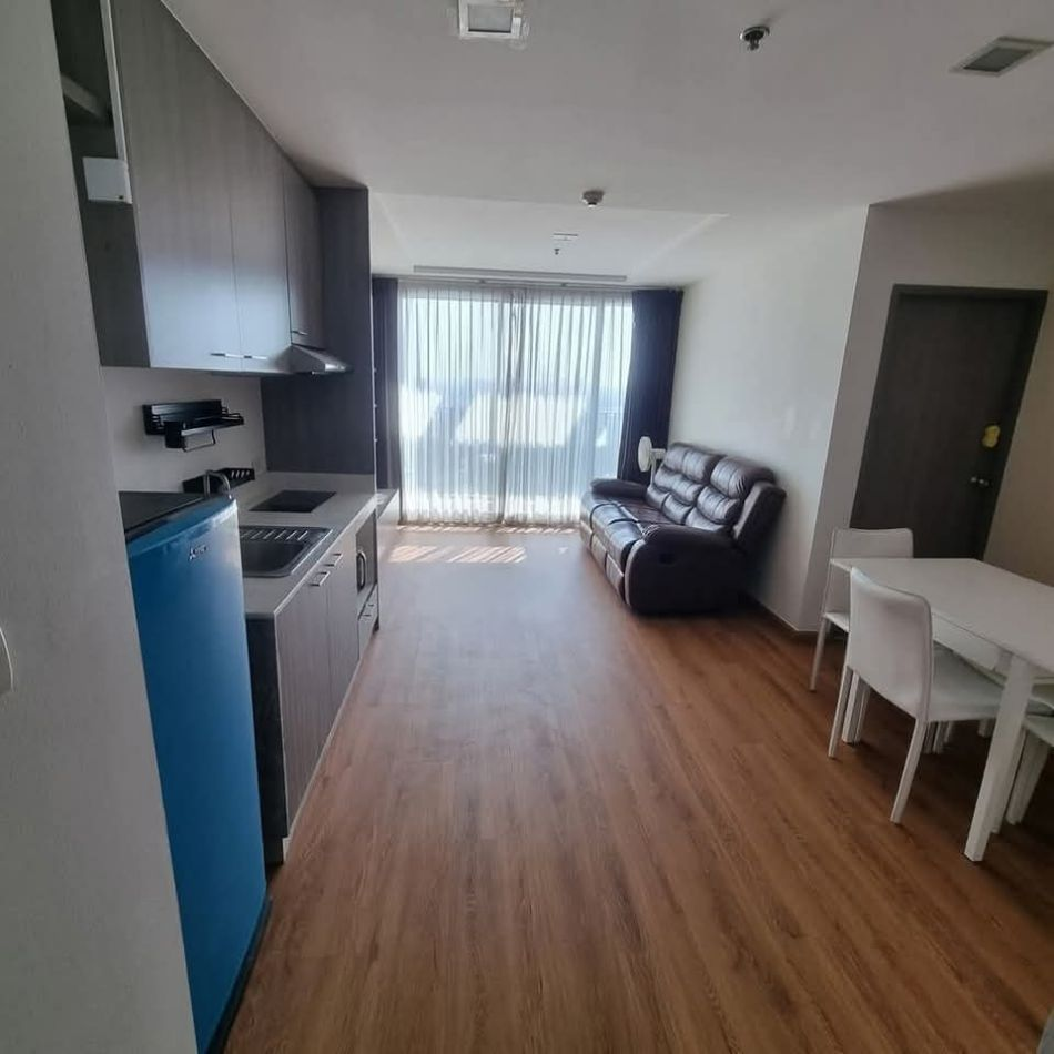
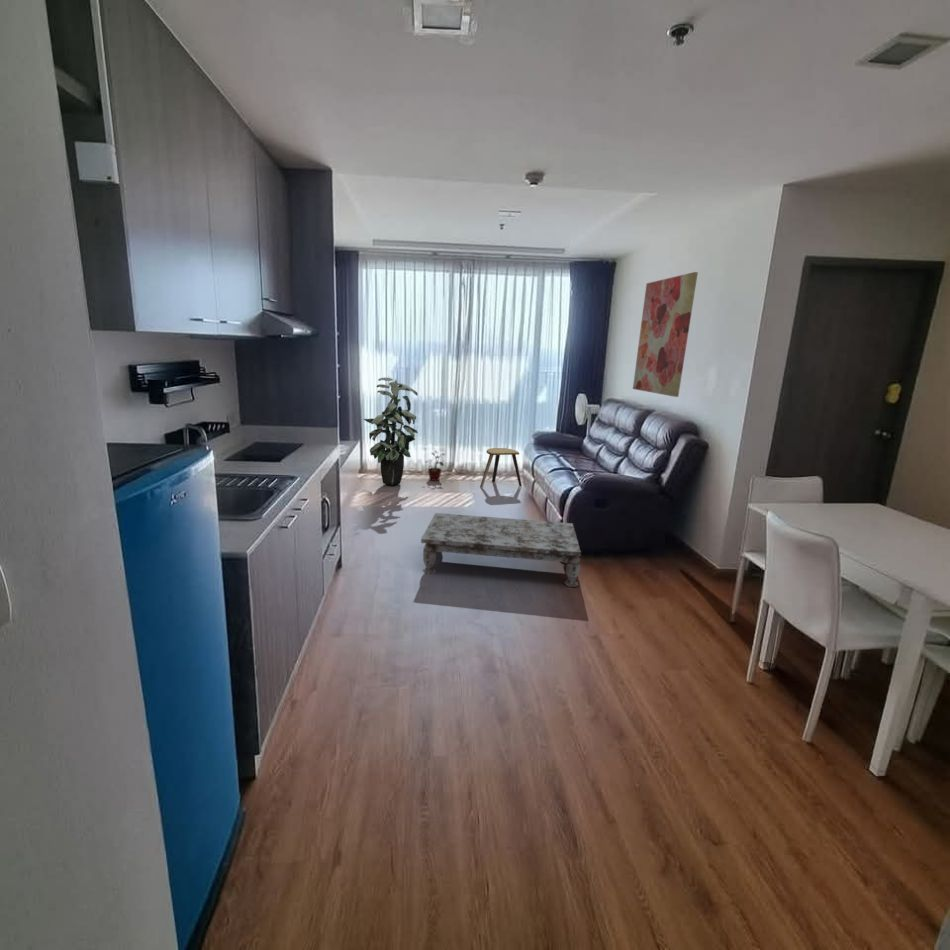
+ wall art [632,271,699,398]
+ coffee table [420,512,582,588]
+ potted plant [425,449,446,482]
+ stool [479,447,523,488]
+ indoor plant [363,376,419,486]
